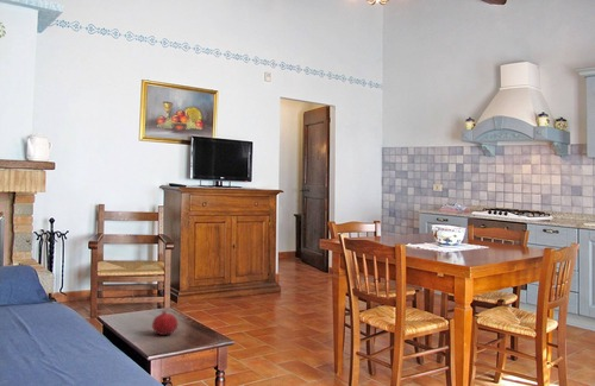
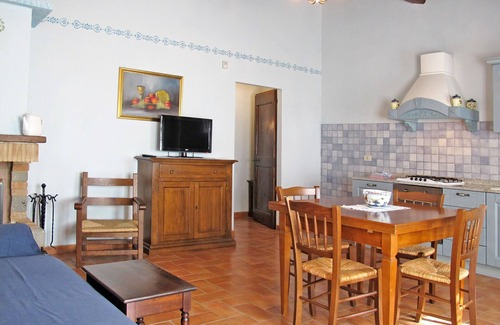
- fruit [151,309,178,336]
